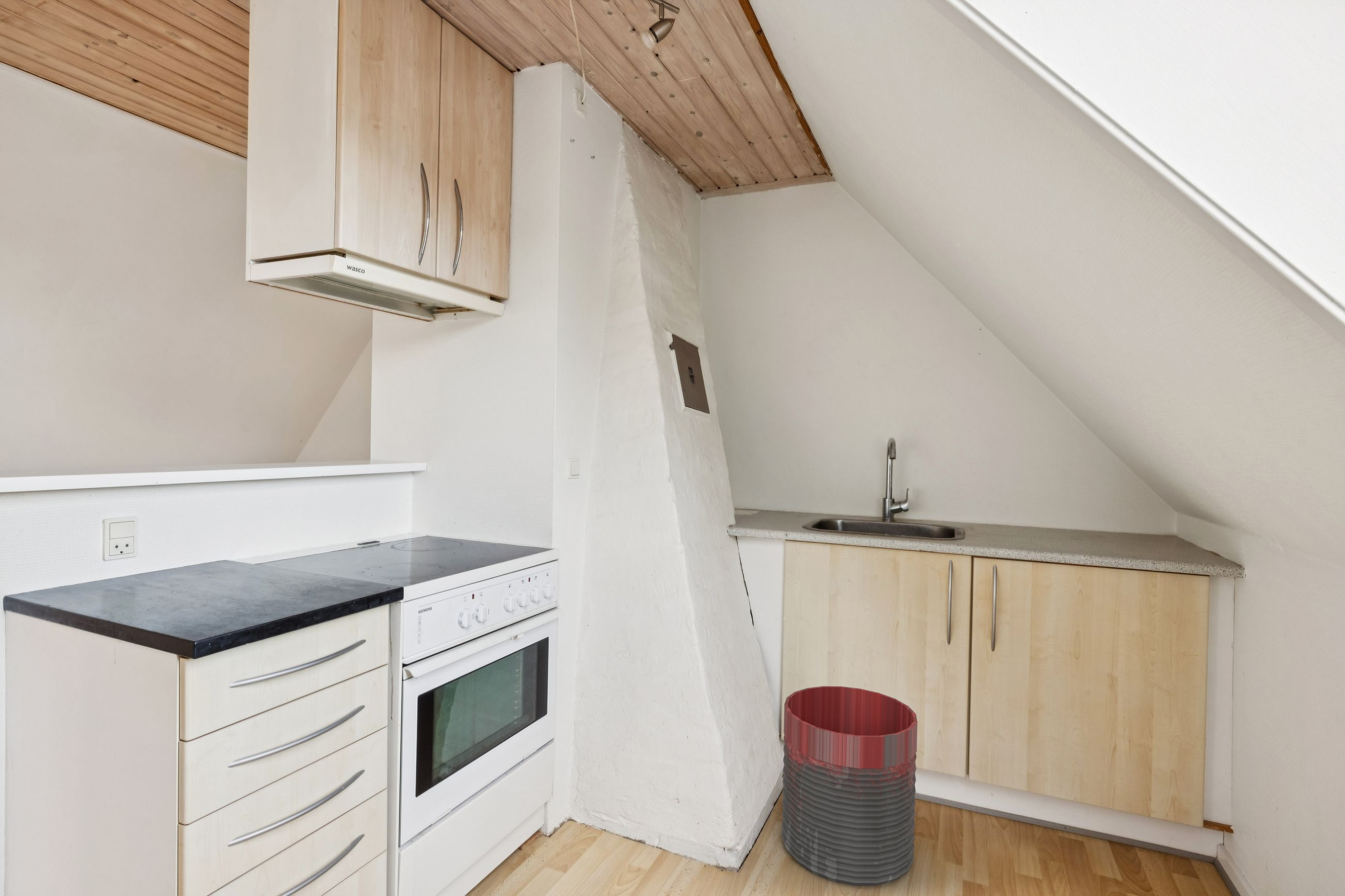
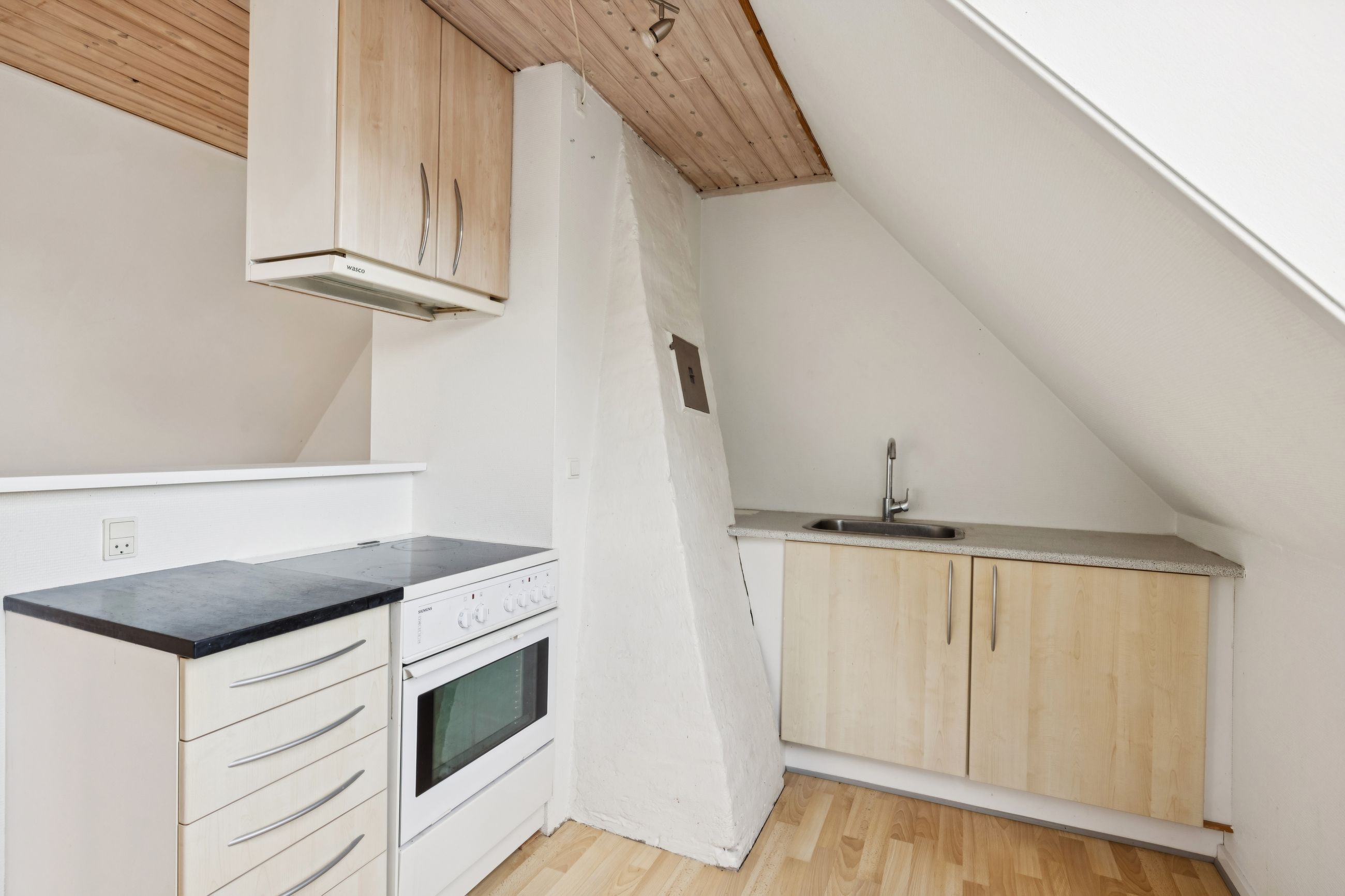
- trash can [781,686,918,886]
